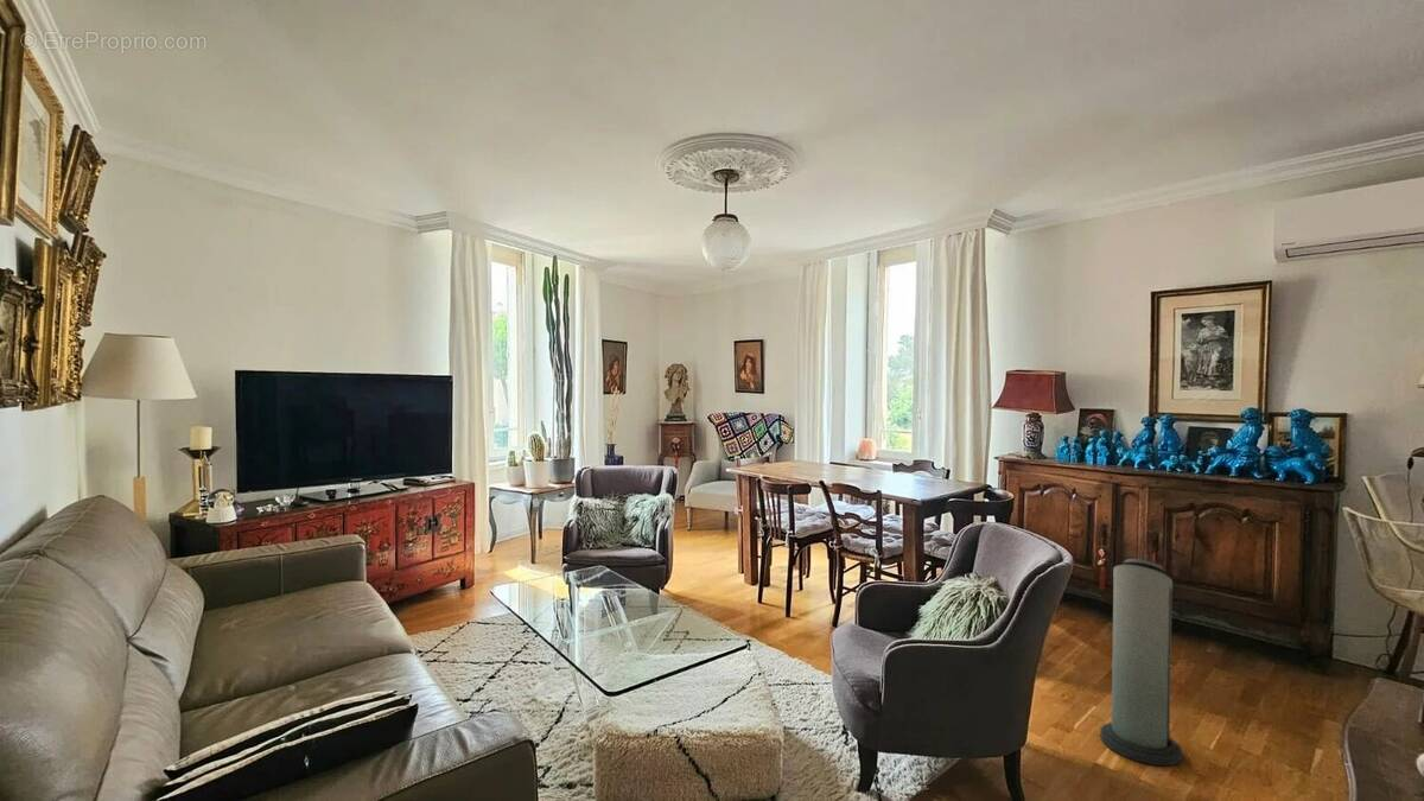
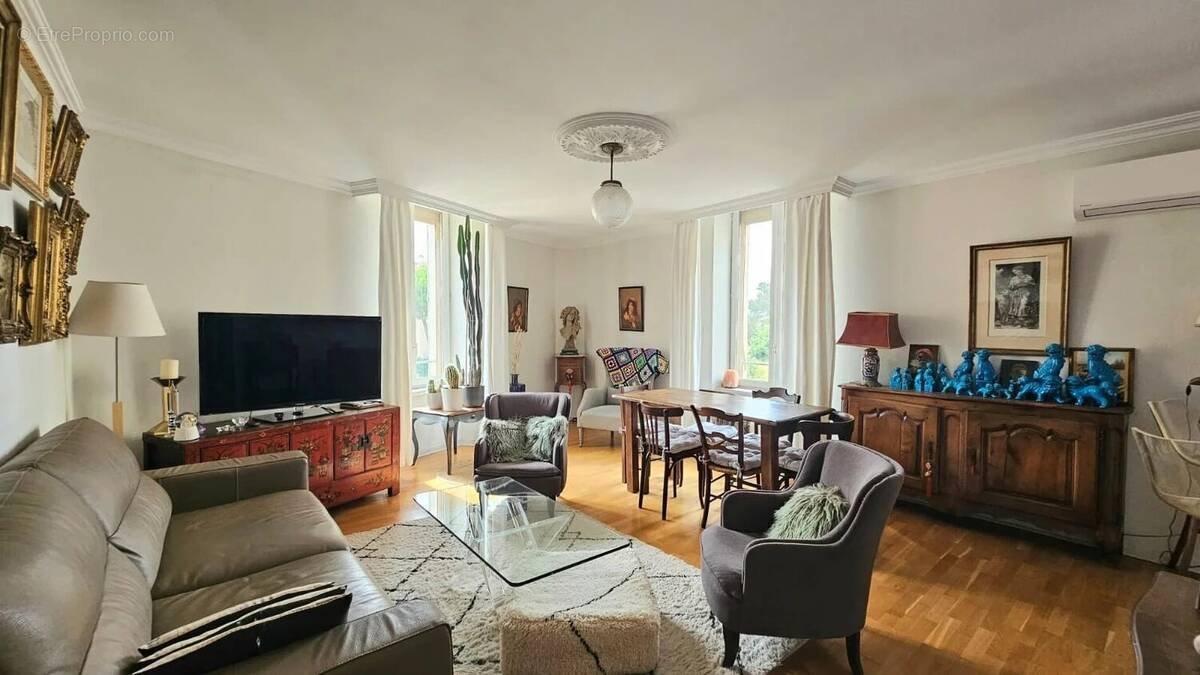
- air purifier [1099,558,1183,768]
